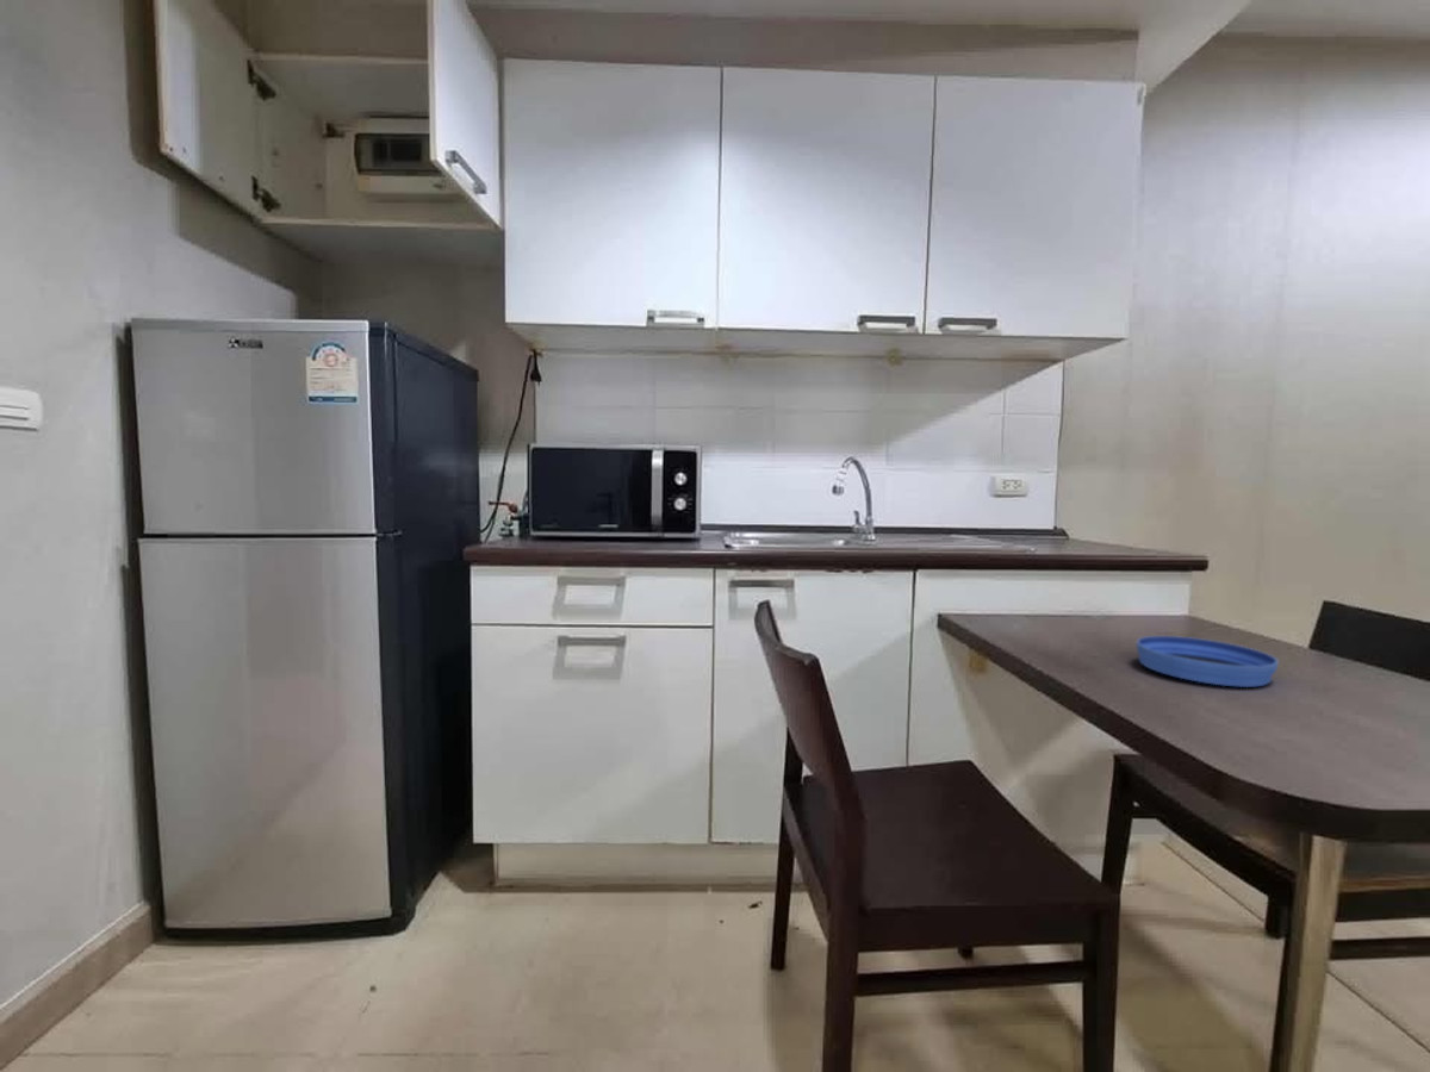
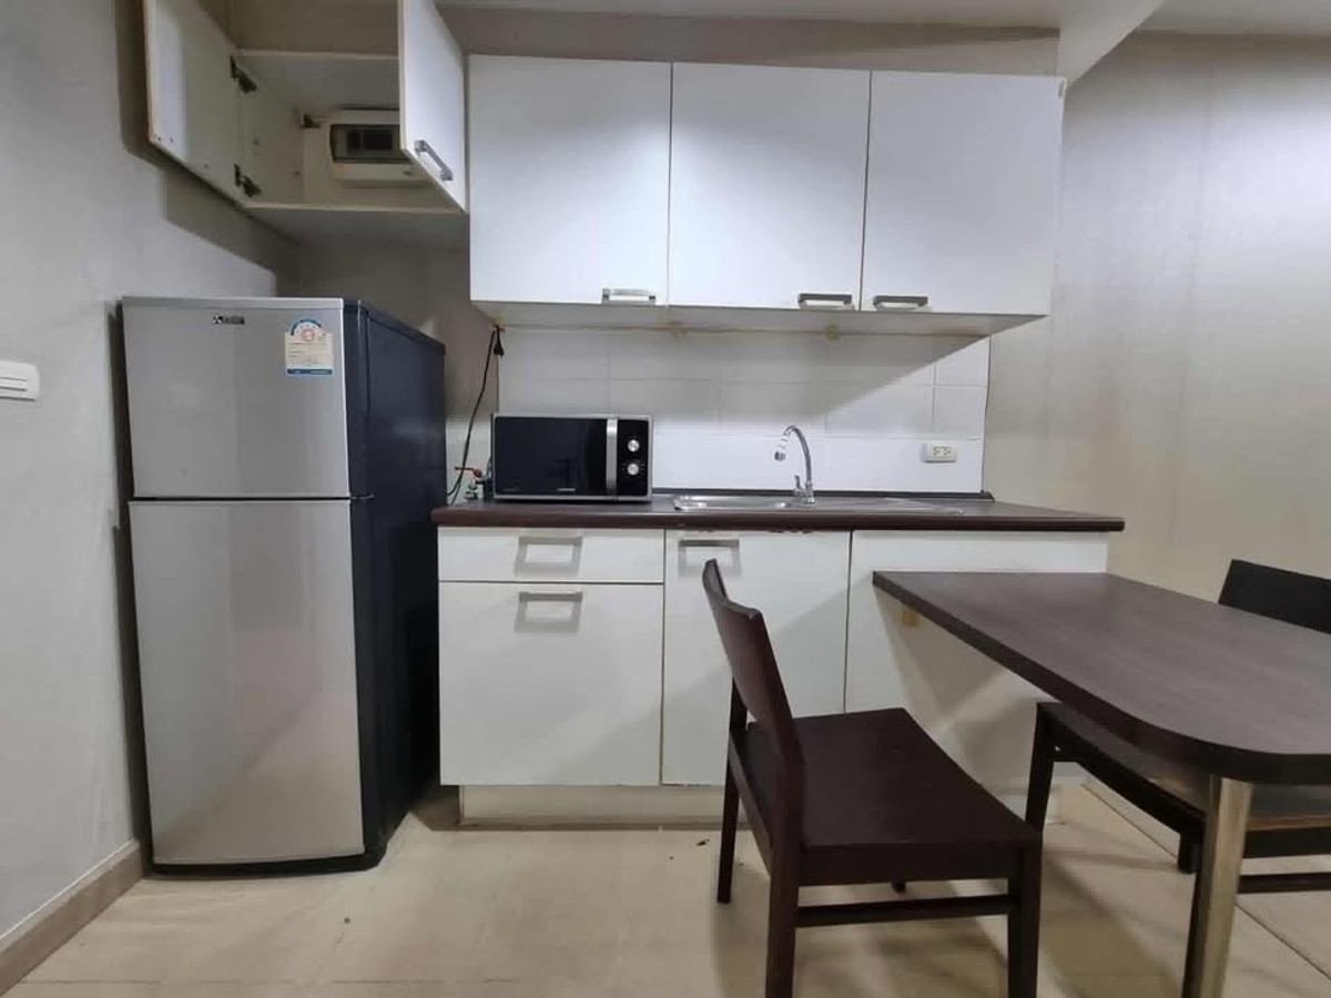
- bowl [1136,635,1279,688]
